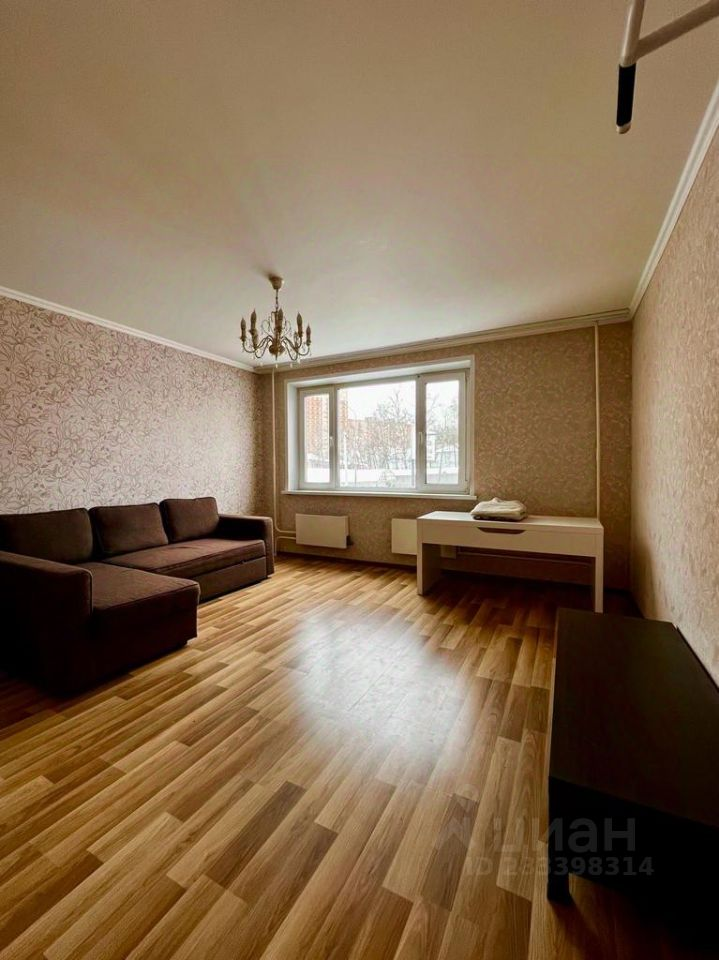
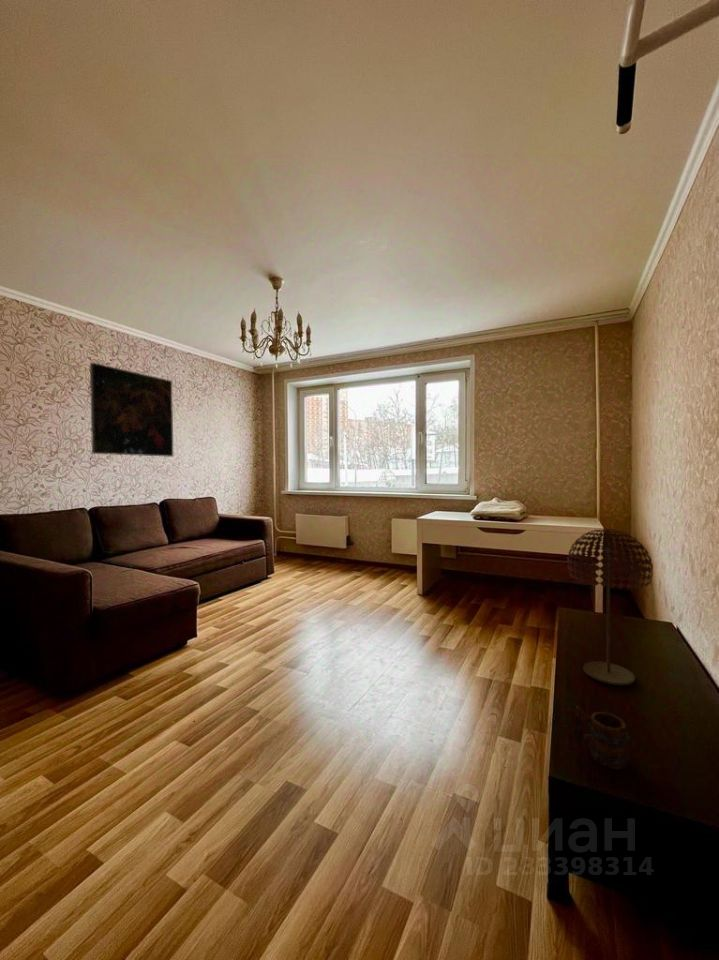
+ mug [572,705,631,770]
+ table lamp [566,528,654,686]
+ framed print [89,362,174,458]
